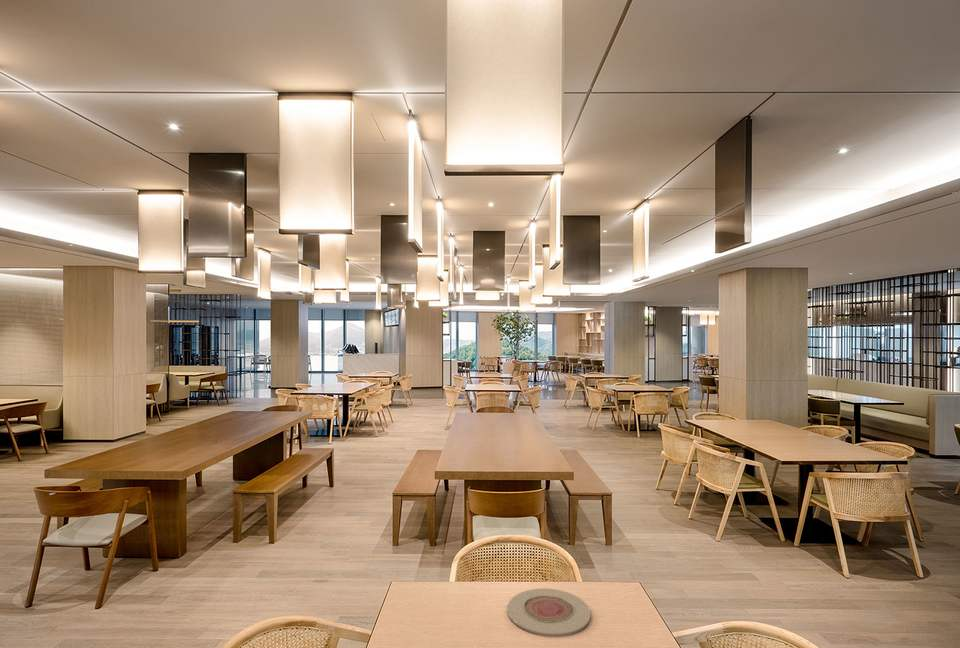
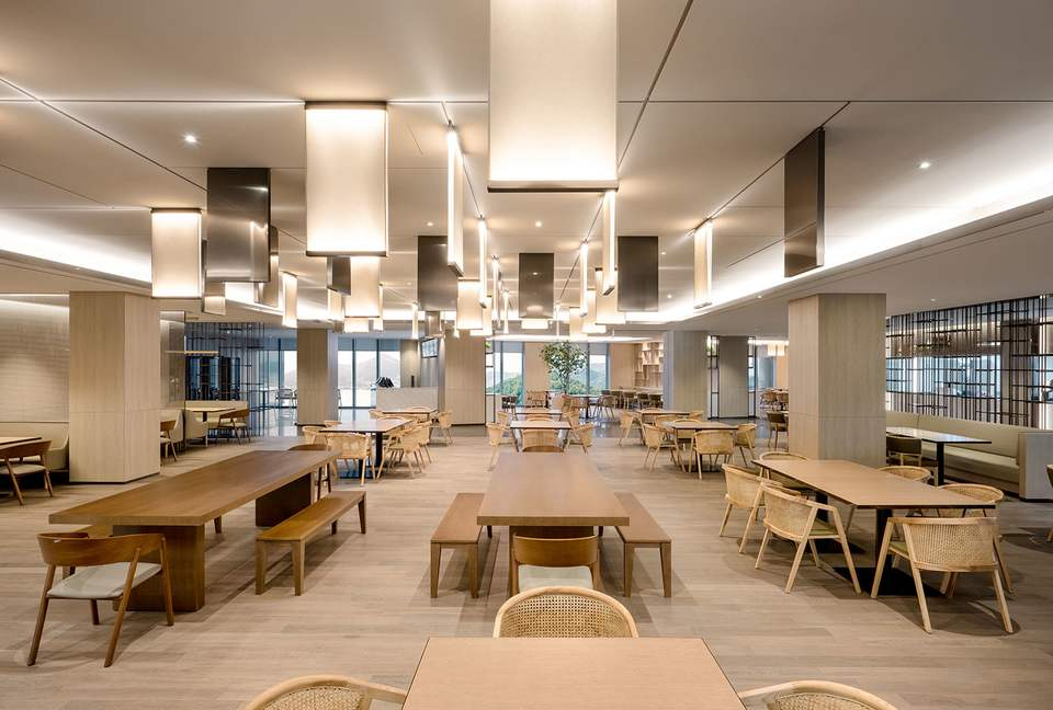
- plate [506,587,591,637]
